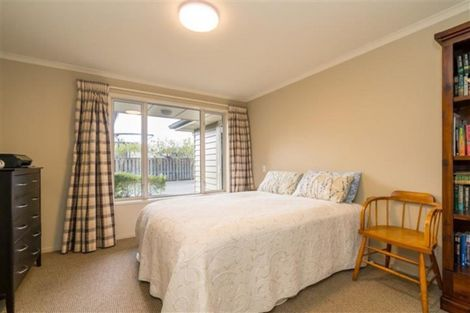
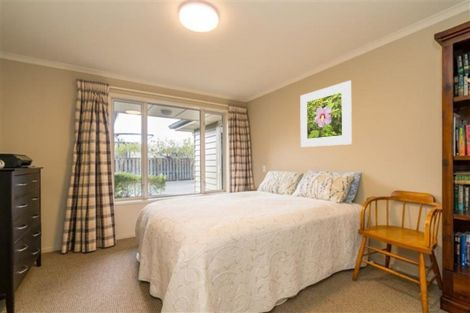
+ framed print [299,80,353,148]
